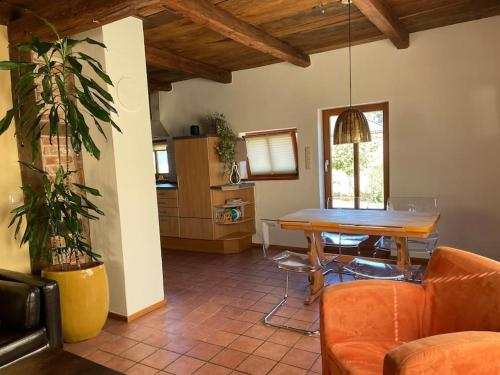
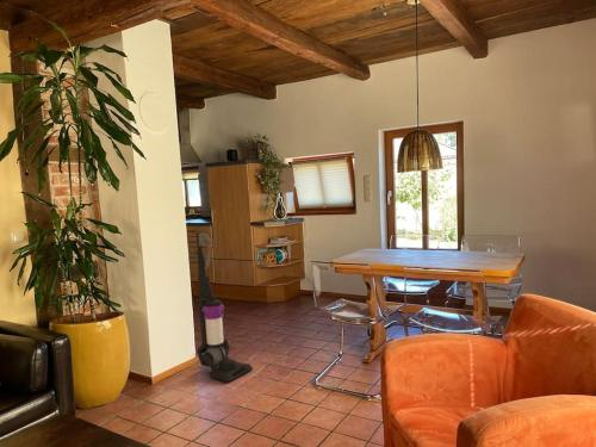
+ vacuum cleaner [195,231,254,384]
